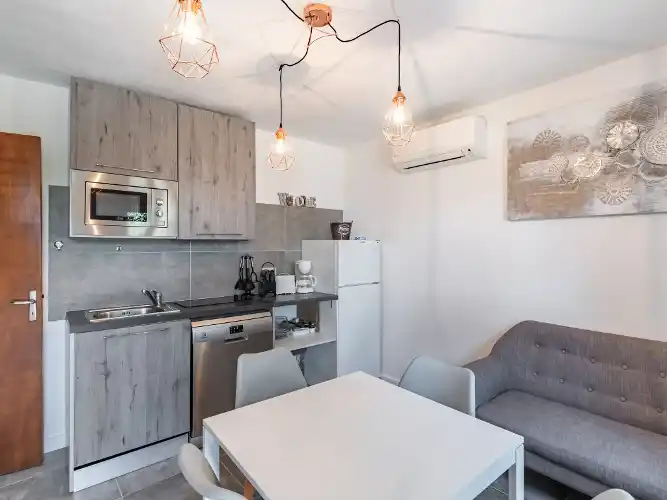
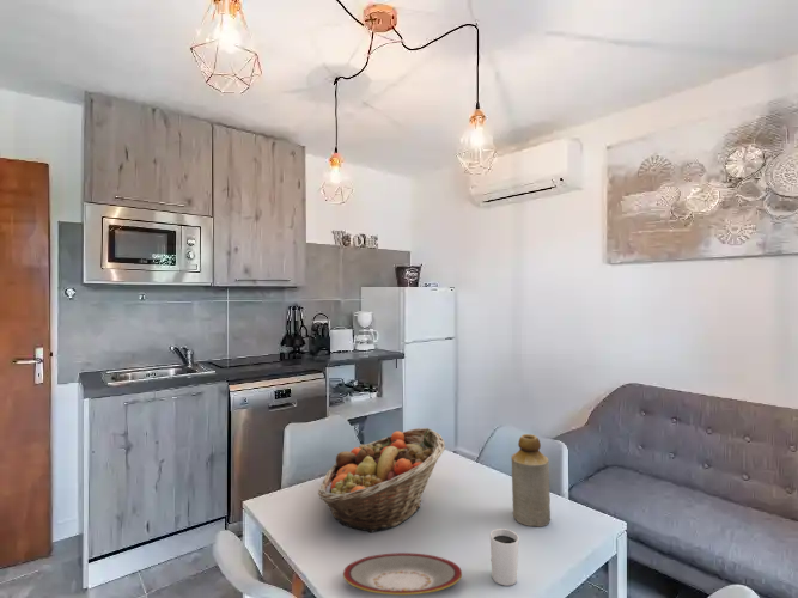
+ plate [342,551,463,596]
+ fruit basket [317,427,446,533]
+ glass [489,527,520,587]
+ bottle [510,433,552,527]
